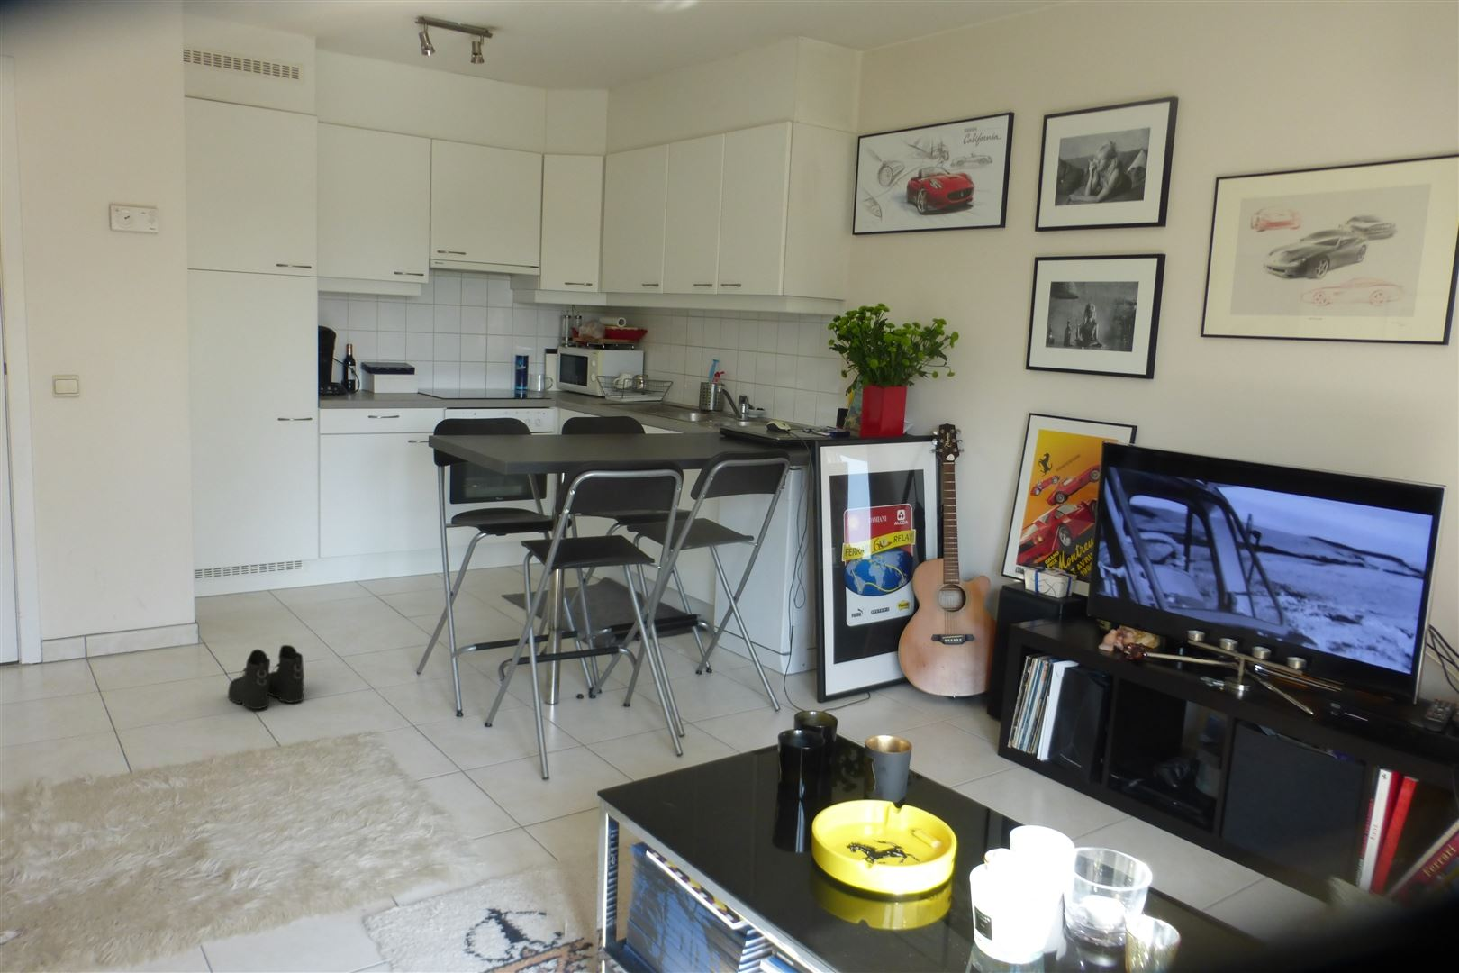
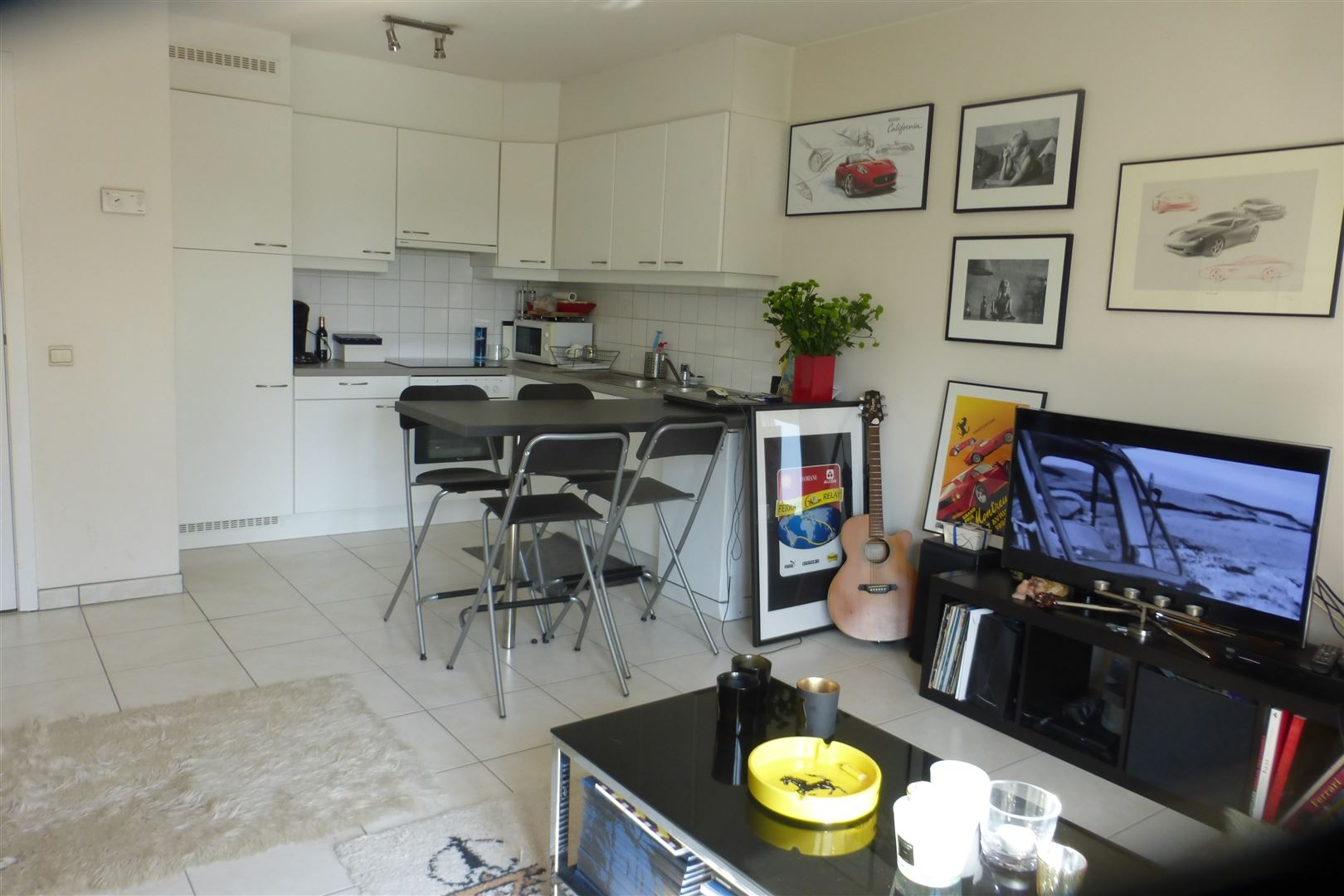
- boots [227,644,305,710]
